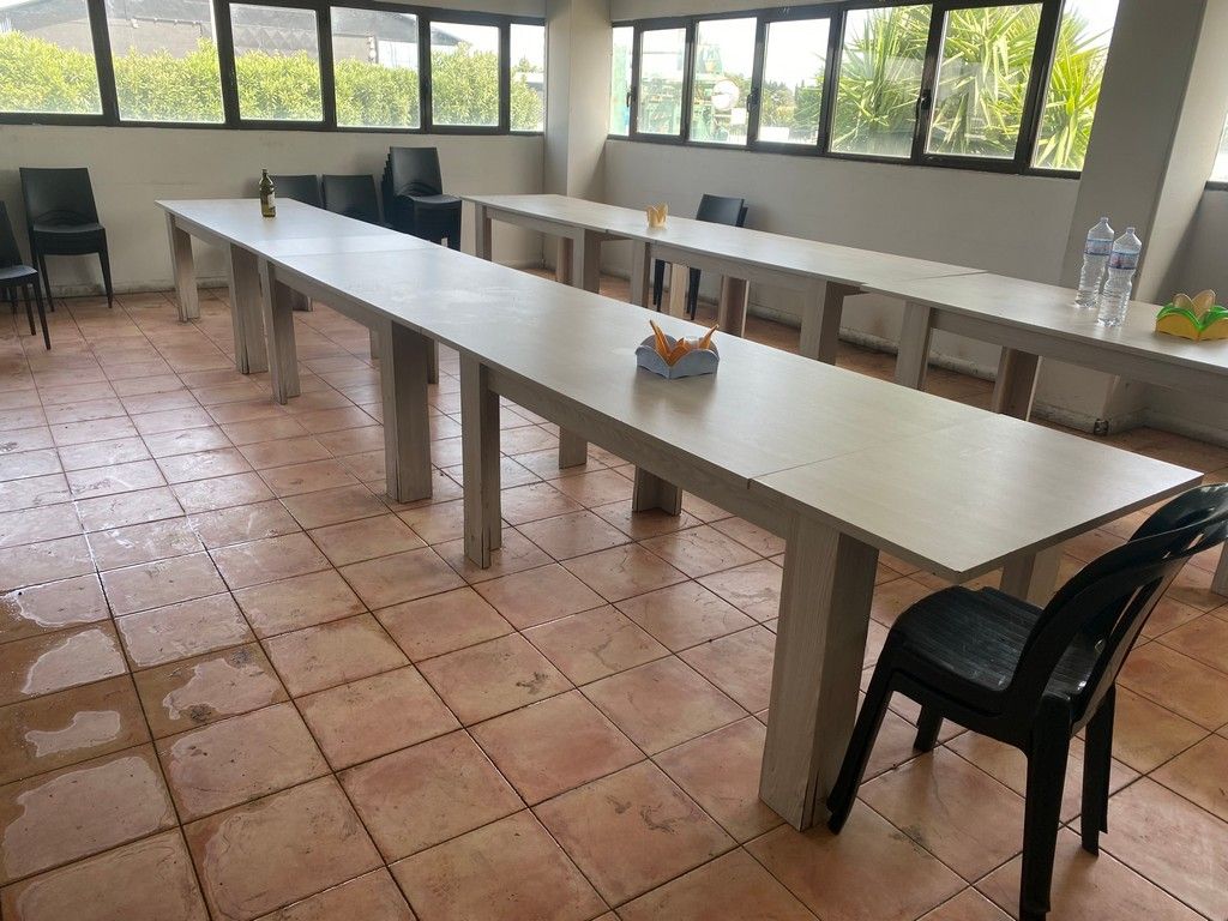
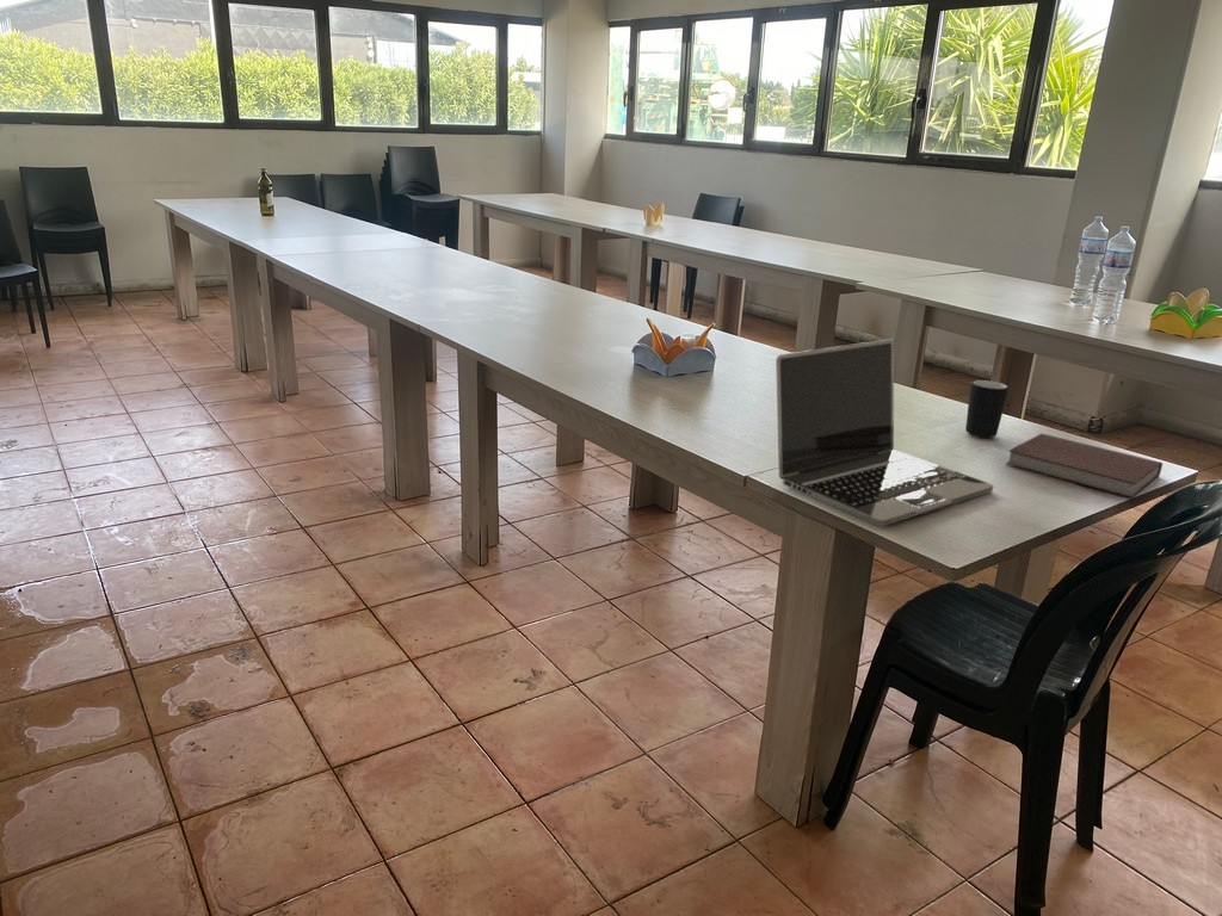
+ notebook [1005,432,1164,499]
+ laptop [774,338,994,527]
+ mug [964,379,1010,438]
